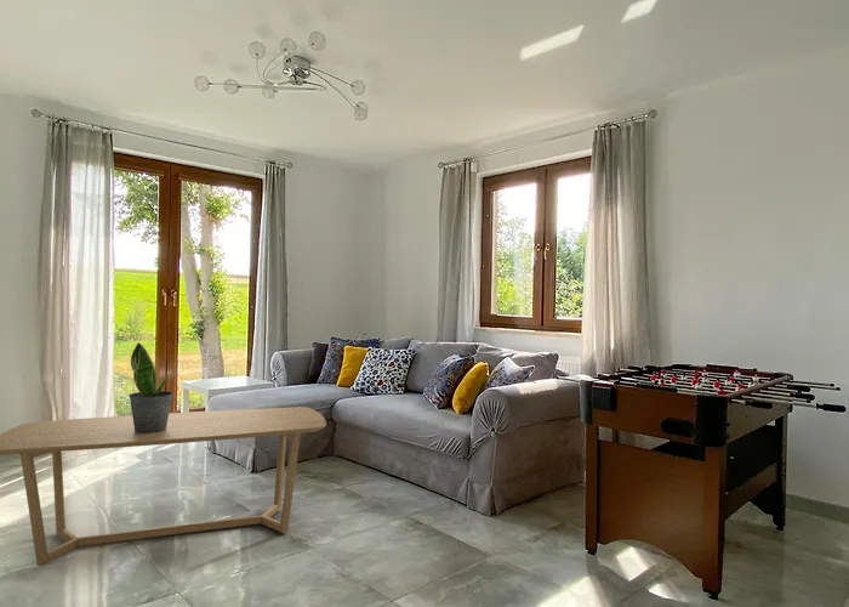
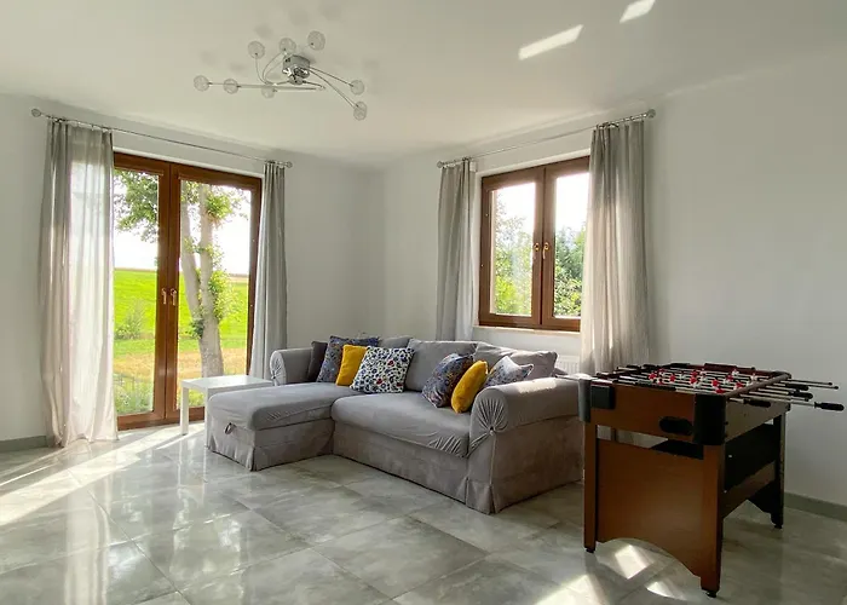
- coffee table [0,405,327,567]
- potted plant [129,341,175,433]
